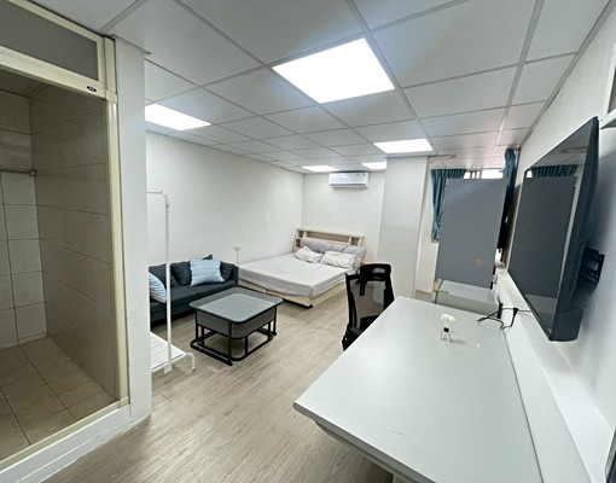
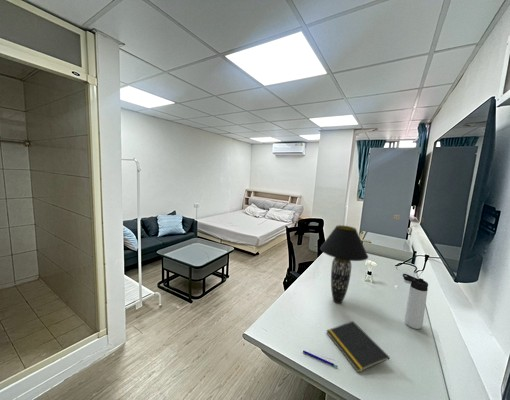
+ pen [302,349,338,368]
+ table lamp [319,224,369,304]
+ notepad [325,320,391,373]
+ thermos bottle [402,273,429,330]
